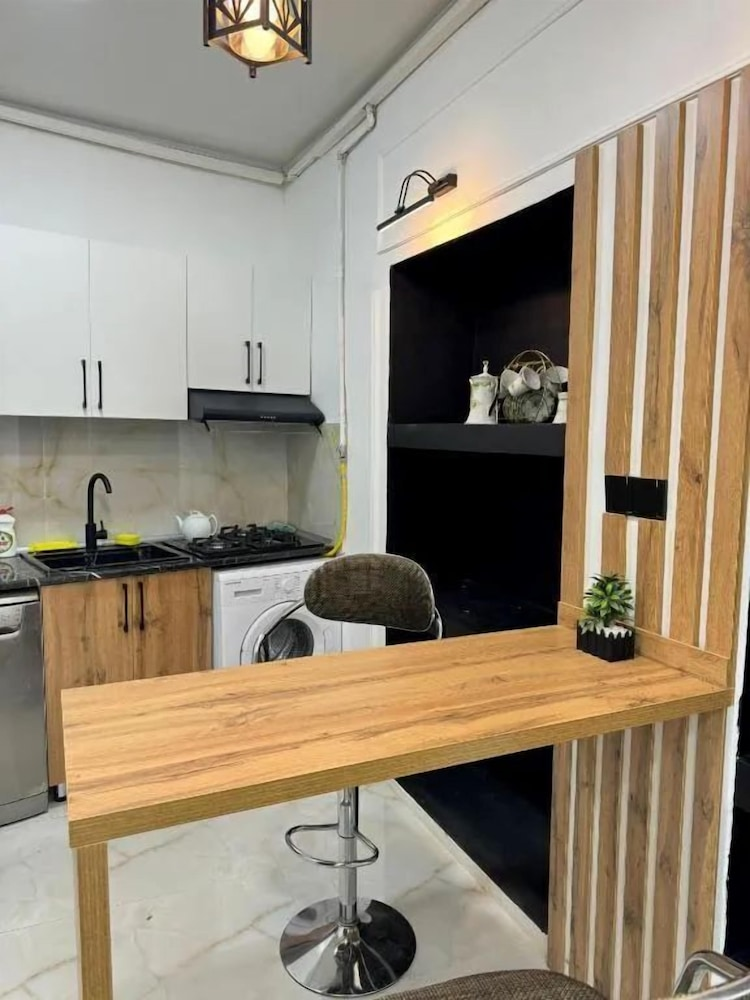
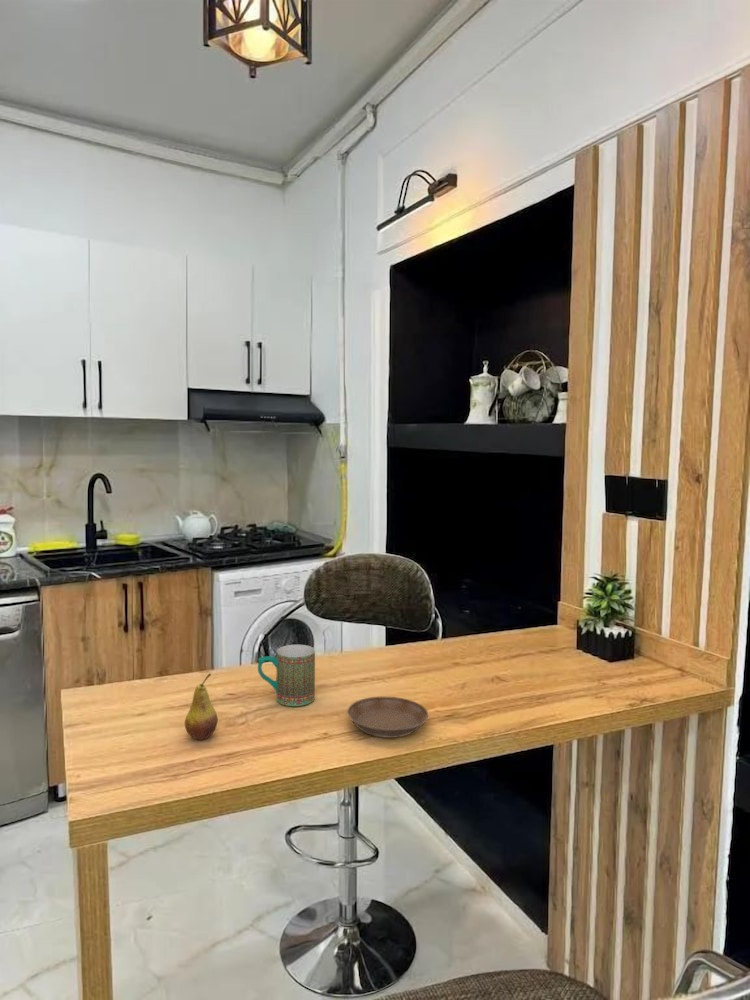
+ saucer [346,696,429,739]
+ fruit [184,672,219,741]
+ mug [257,644,316,707]
